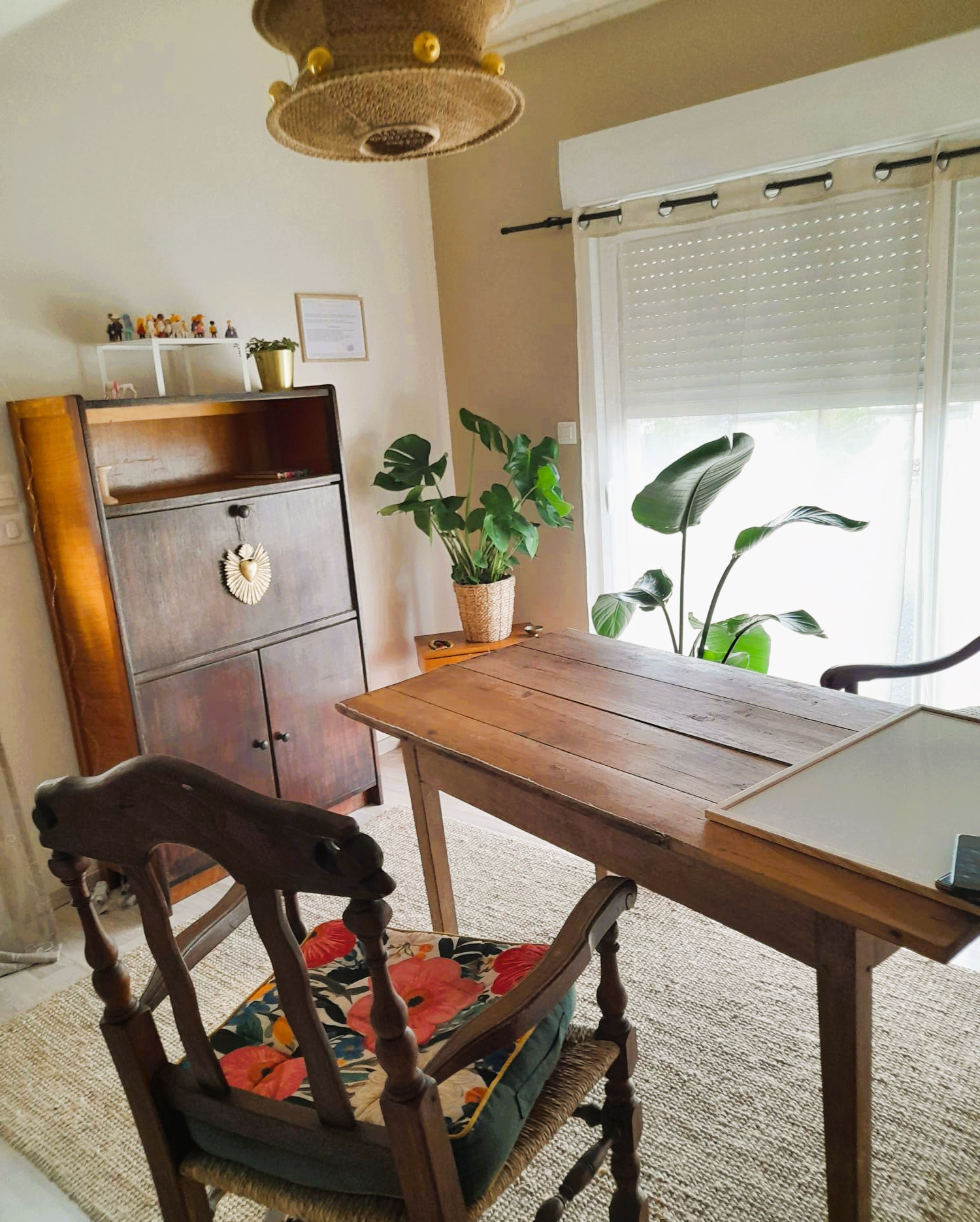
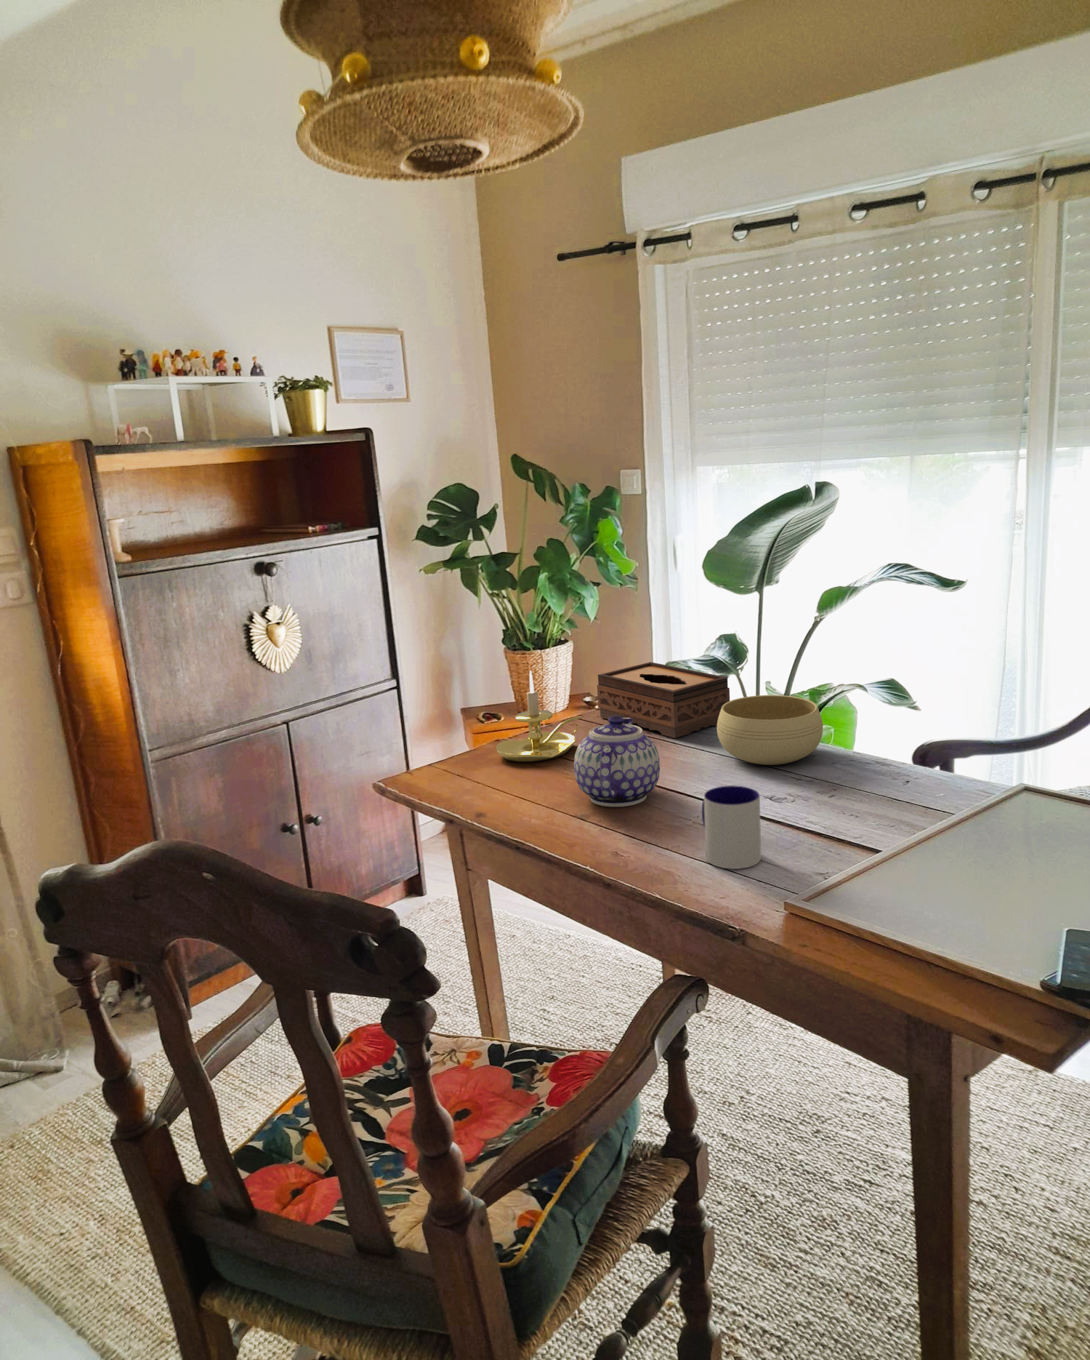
+ mug [701,785,762,870]
+ candle holder [496,670,584,762]
+ teapot [573,715,661,807]
+ bowl [716,694,824,766]
+ tissue box [596,661,731,739]
